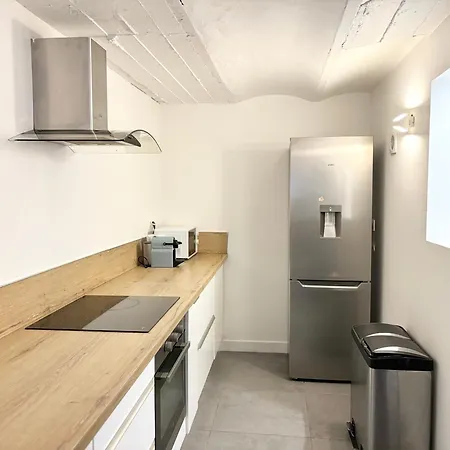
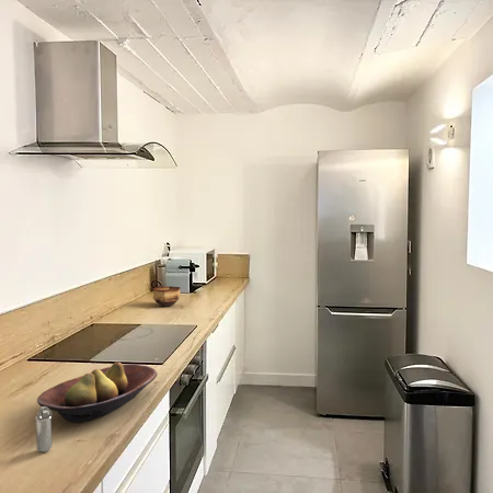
+ shaker [34,406,54,454]
+ bowl [152,285,182,308]
+ fruit bowl [36,362,158,423]
